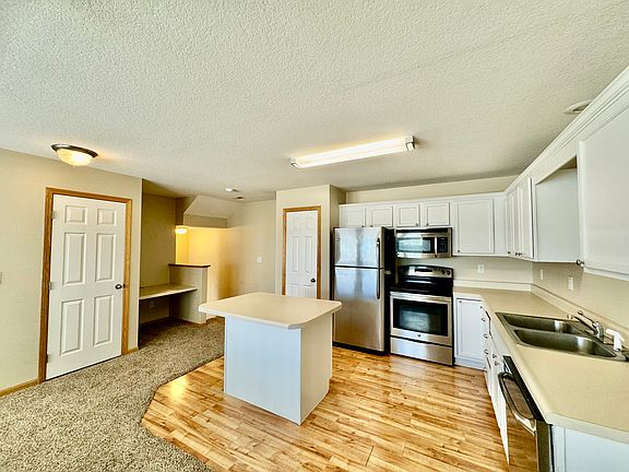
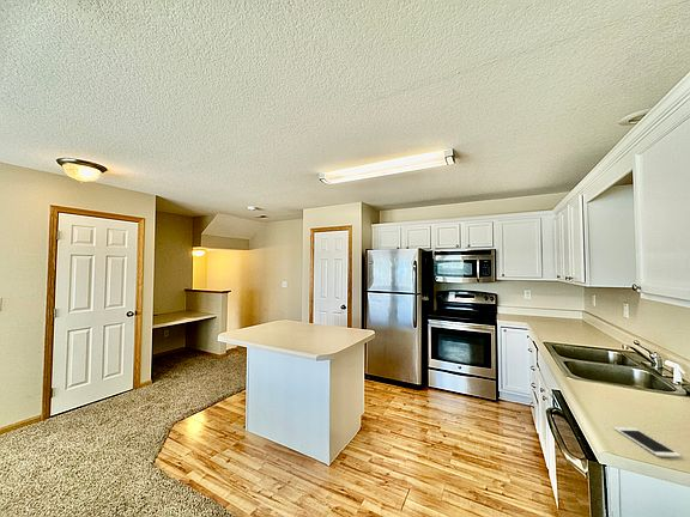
+ cell phone [612,426,683,458]
